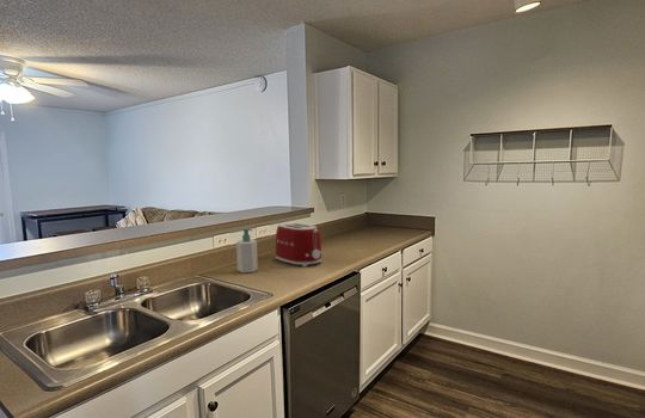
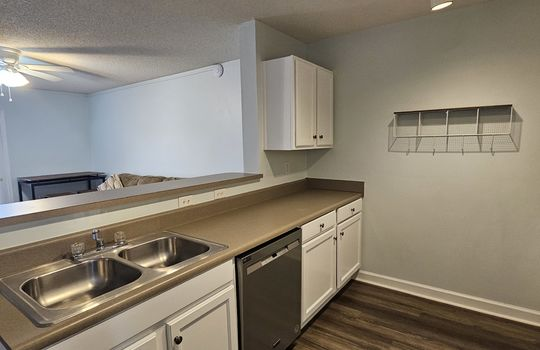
- toaster [275,222,322,268]
- soap bottle [235,227,259,273]
